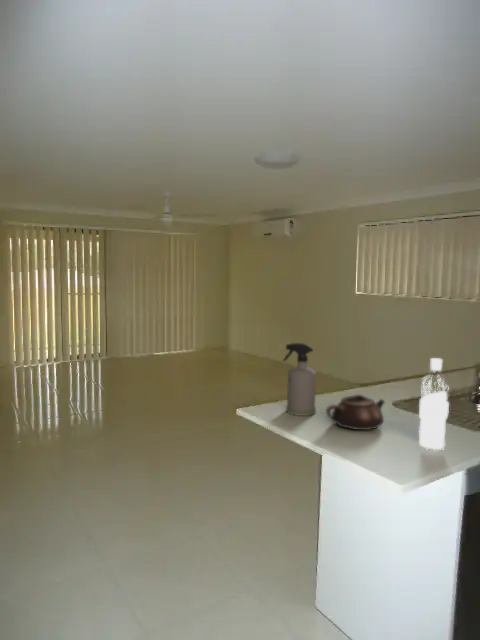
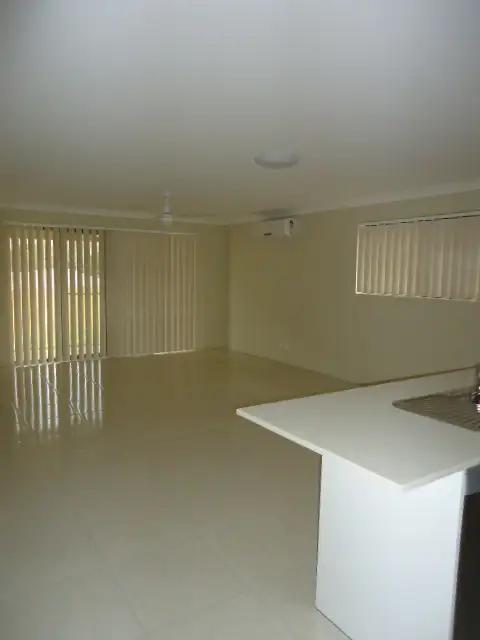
- beer bottle [417,357,450,453]
- spray bottle [282,342,317,417]
- teapot [325,394,386,431]
